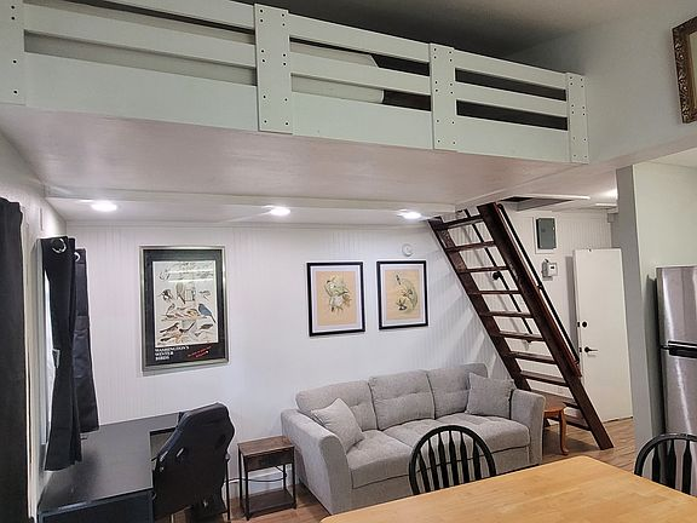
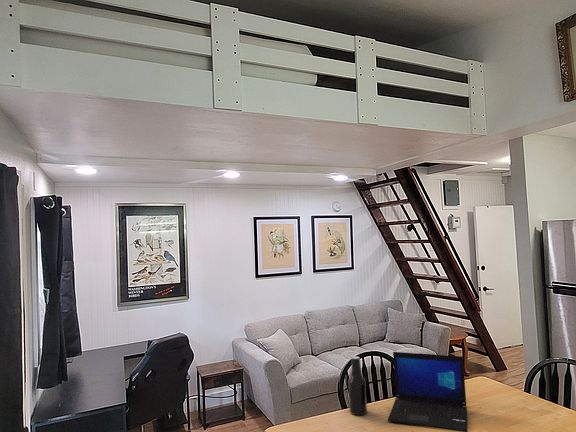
+ laptop [387,351,469,432]
+ beer bottle [347,355,368,416]
